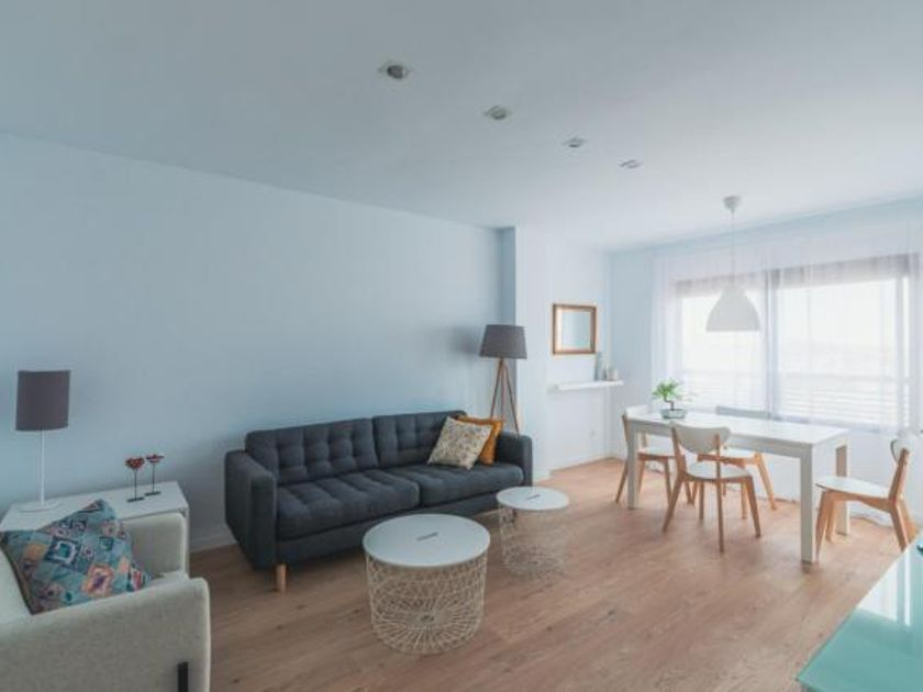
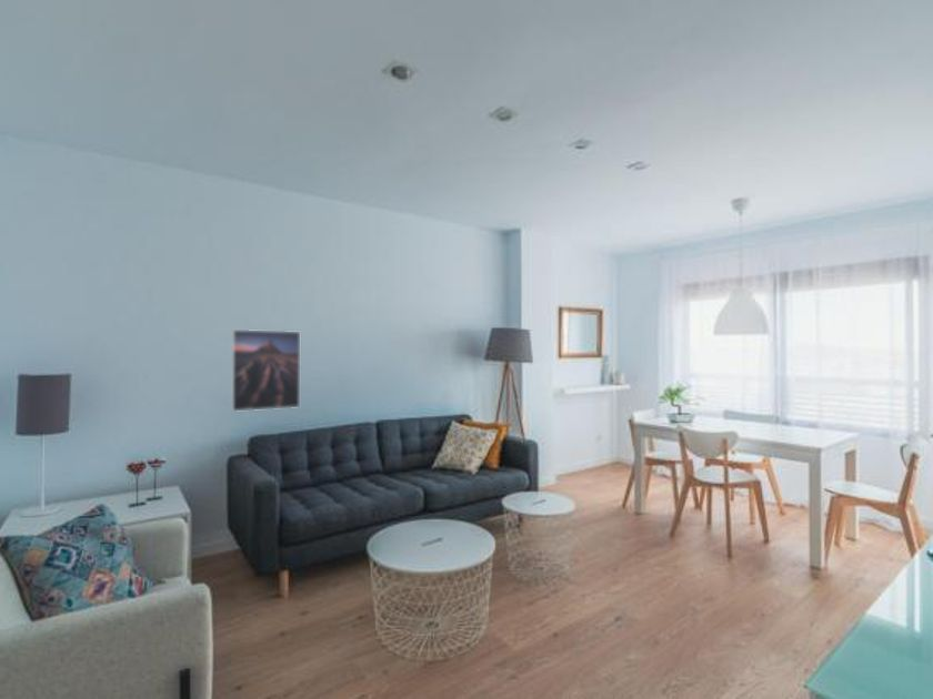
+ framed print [230,328,301,413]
